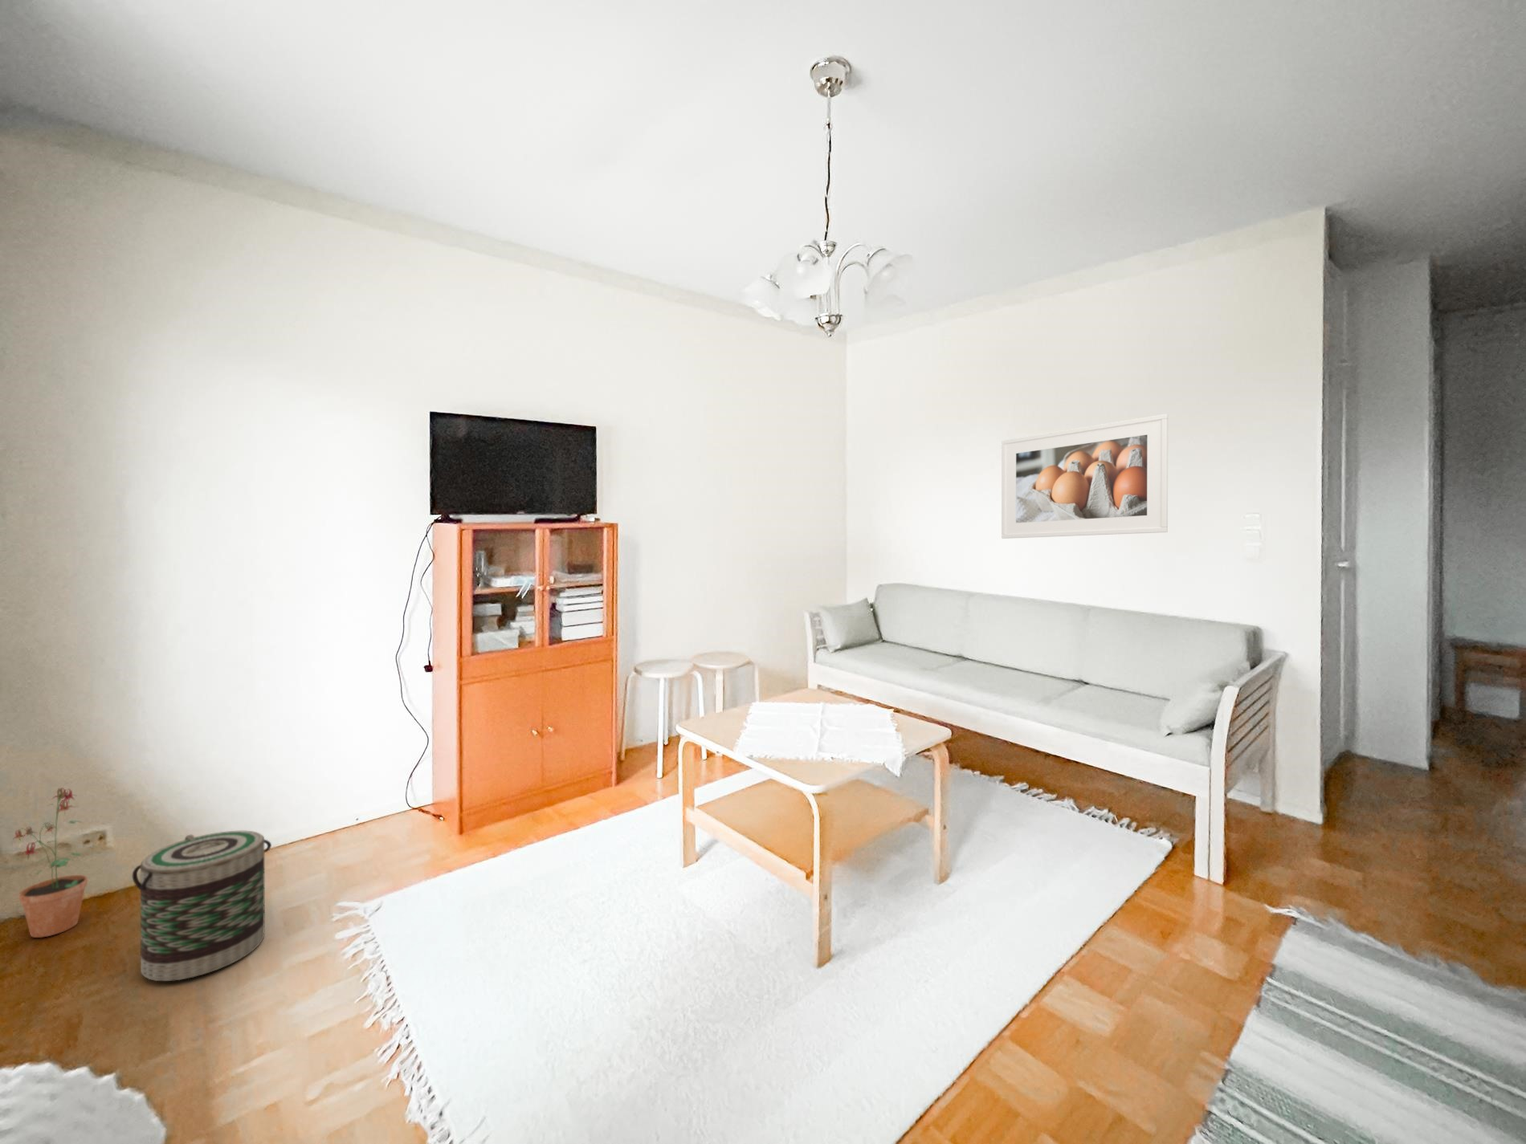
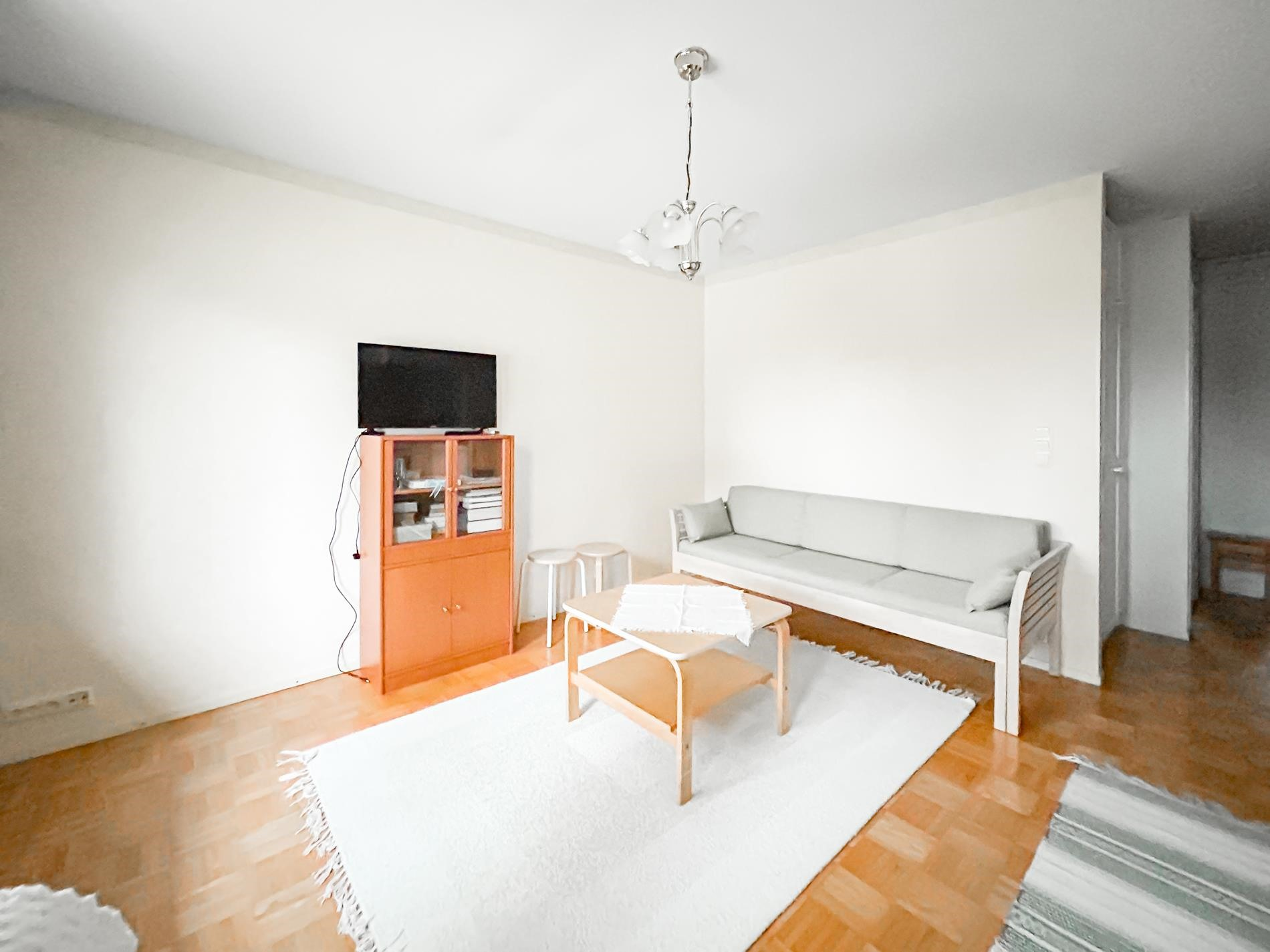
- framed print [1001,413,1169,540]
- basket [132,830,273,982]
- potted plant [13,787,89,939]
